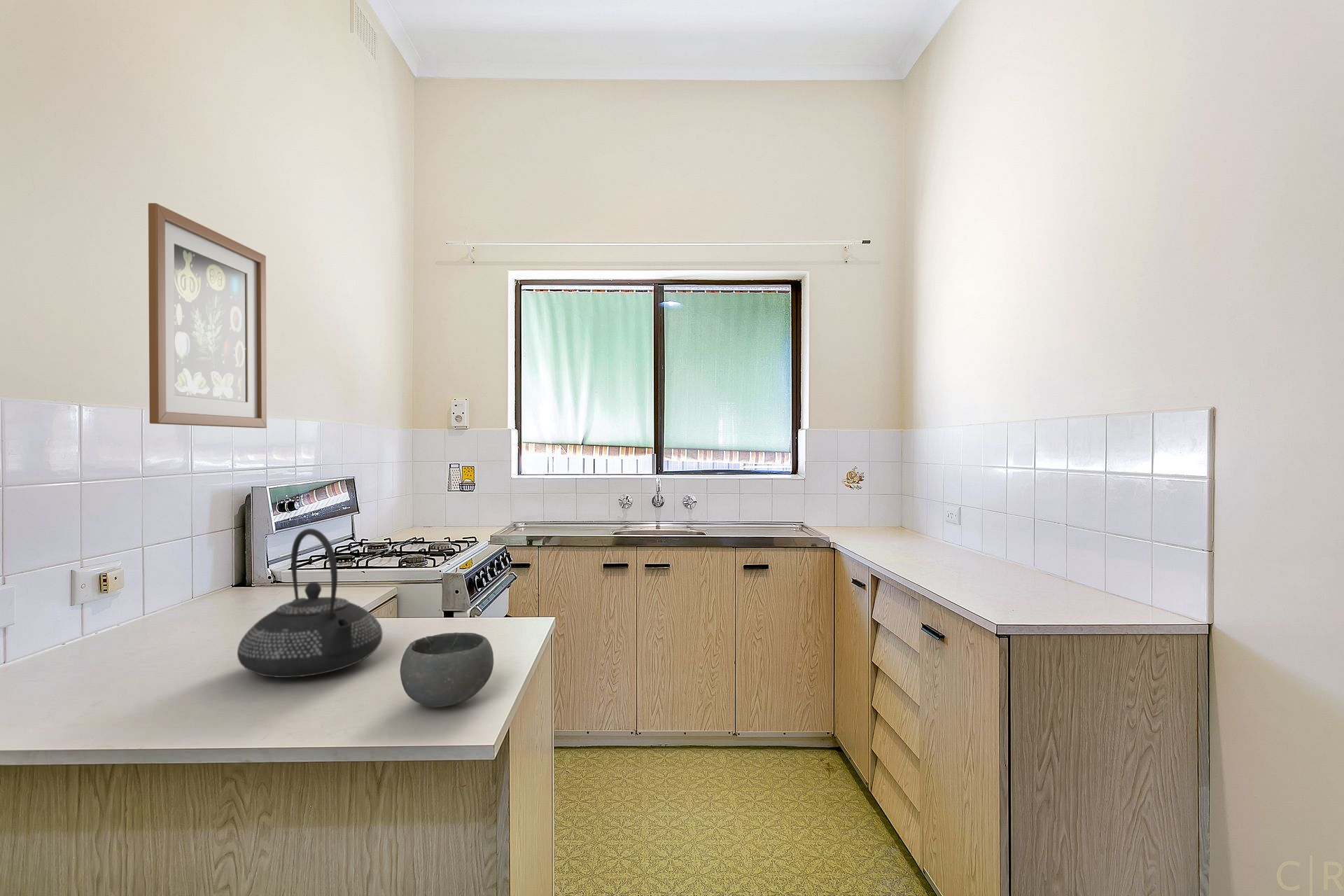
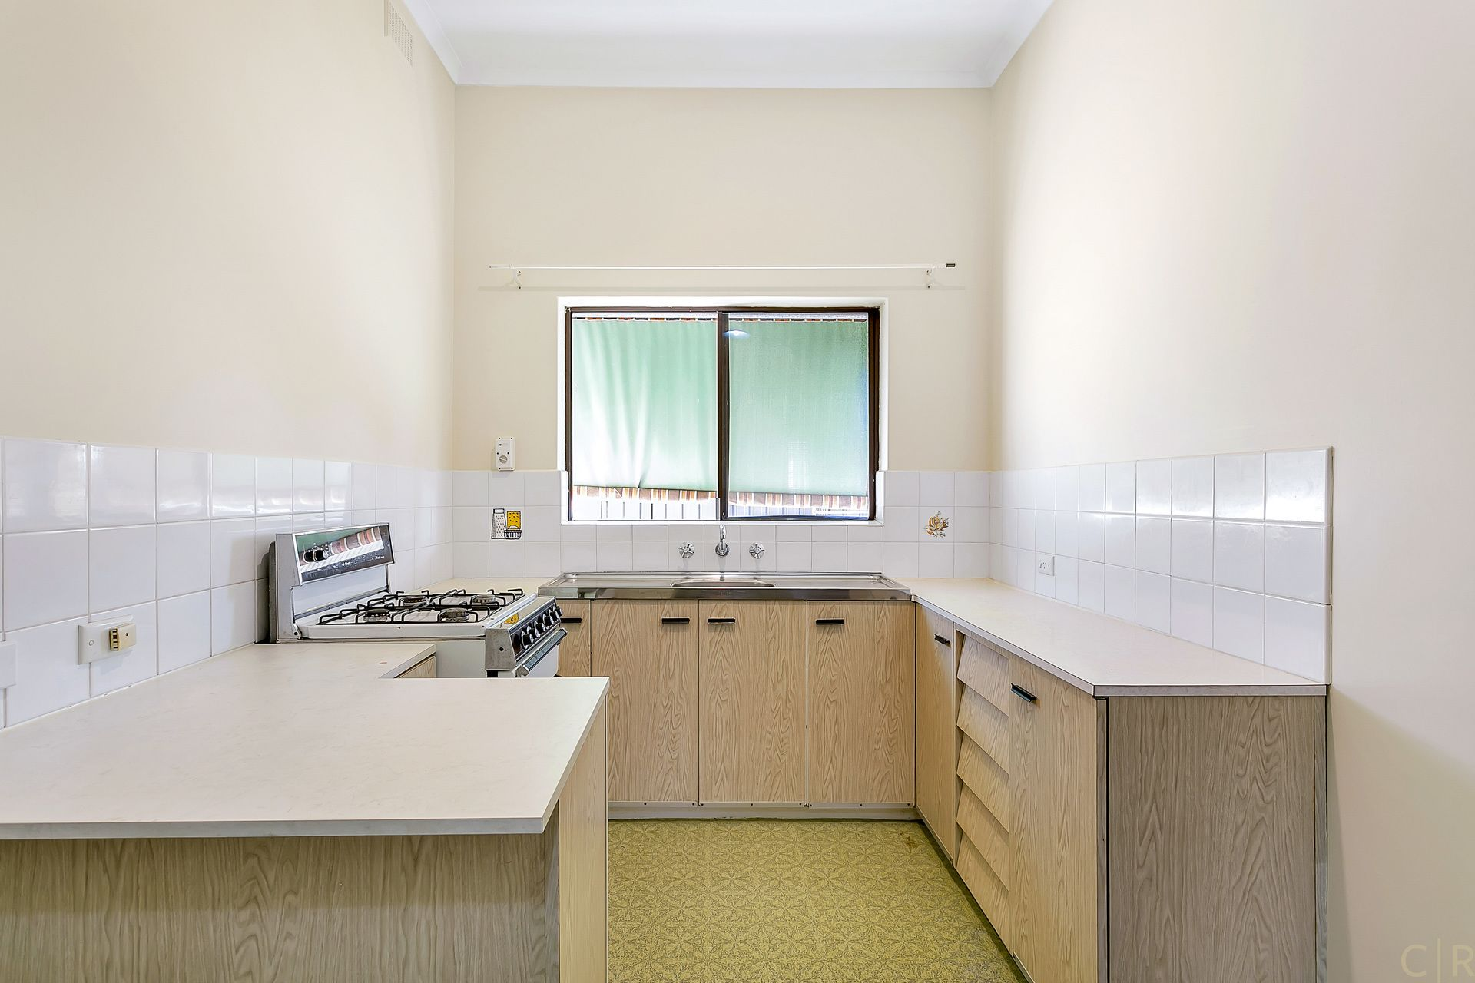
- teapot [237,528,383,678]
- wall art [148,202,267,428]
- bowl [400,632,494,708]
